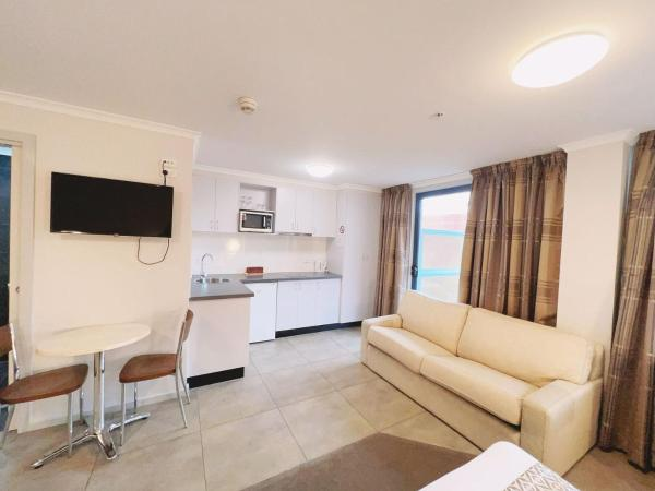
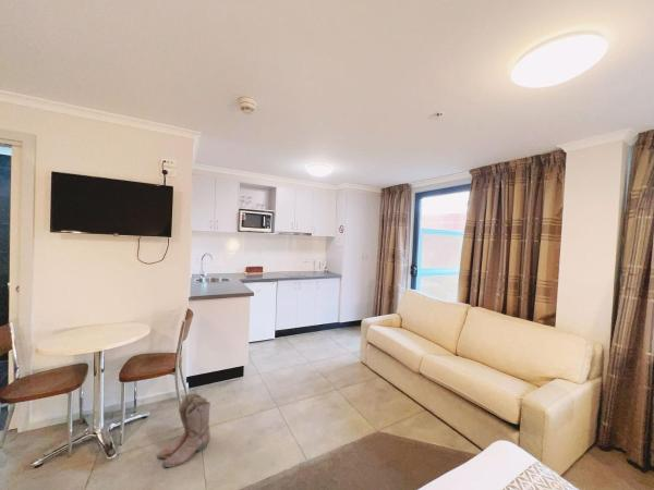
+ boots [157,392,211,469]
